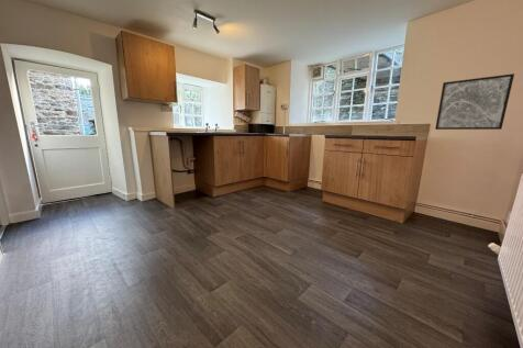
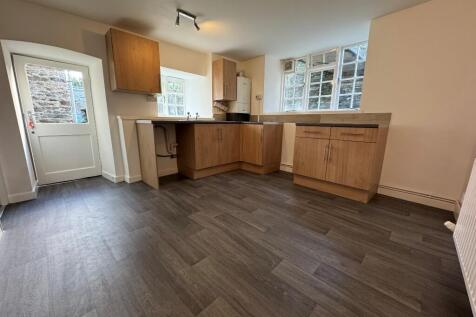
- wall art [434,72,515,131]
